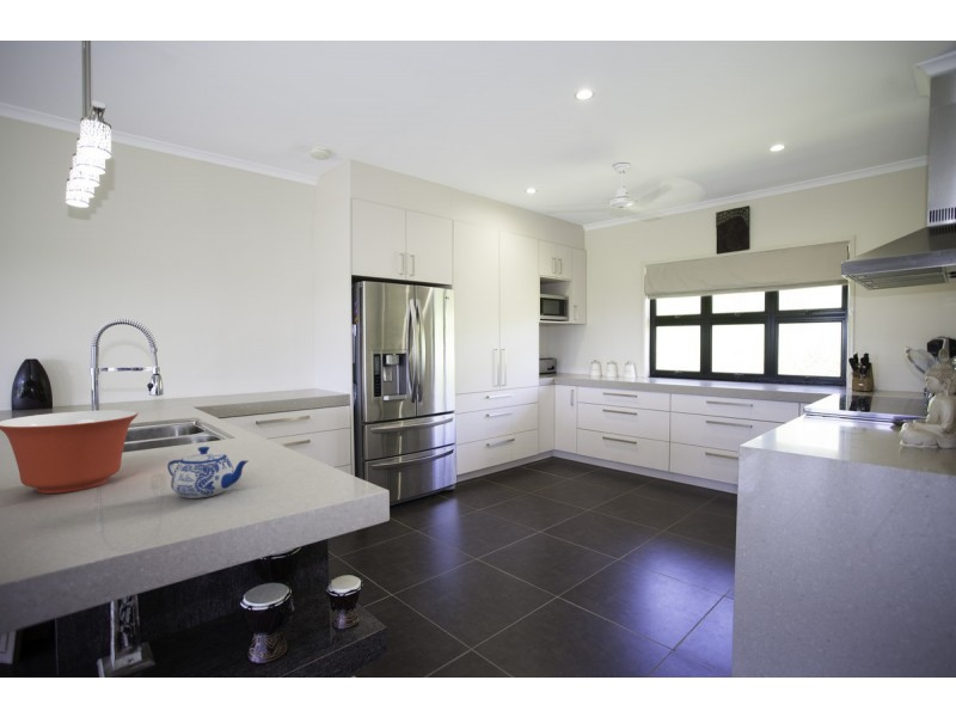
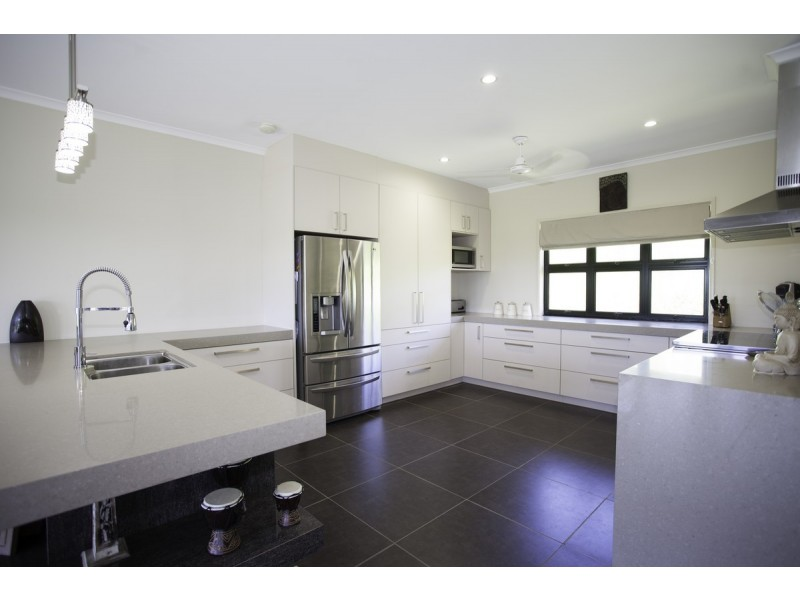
- mixing bowl [0,409,139,495]
- teapot [166,446,250,500]
